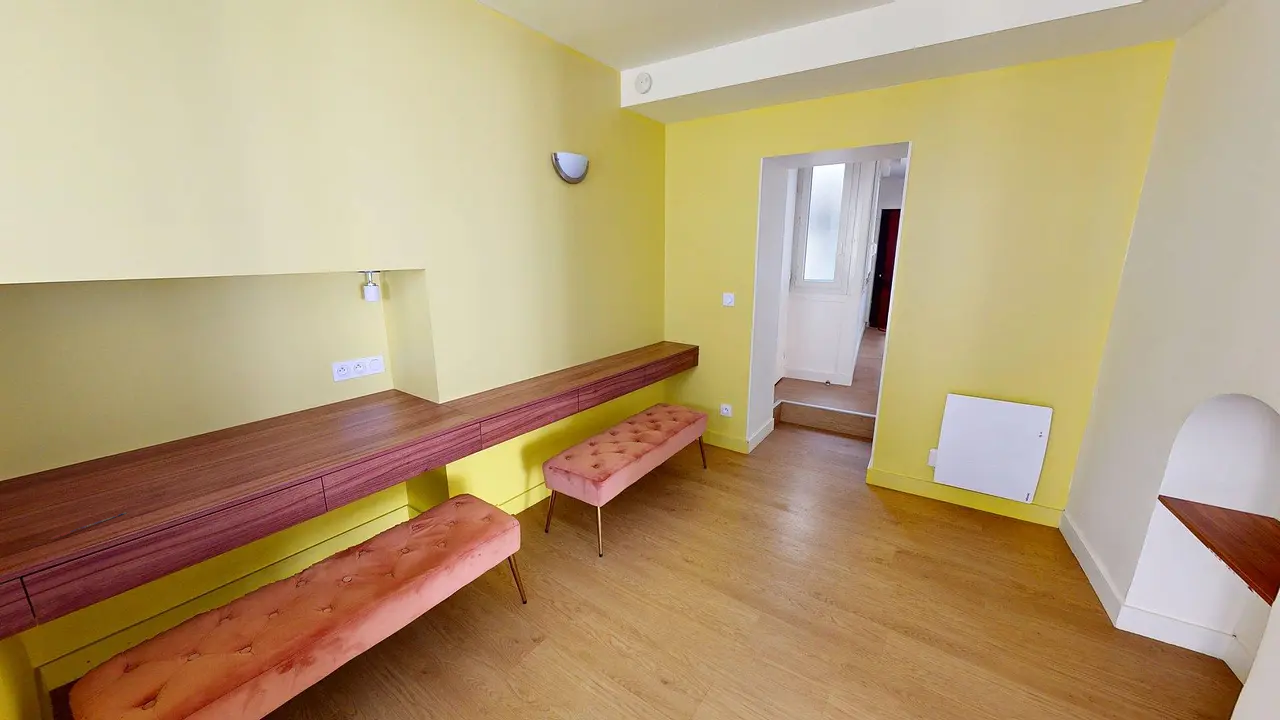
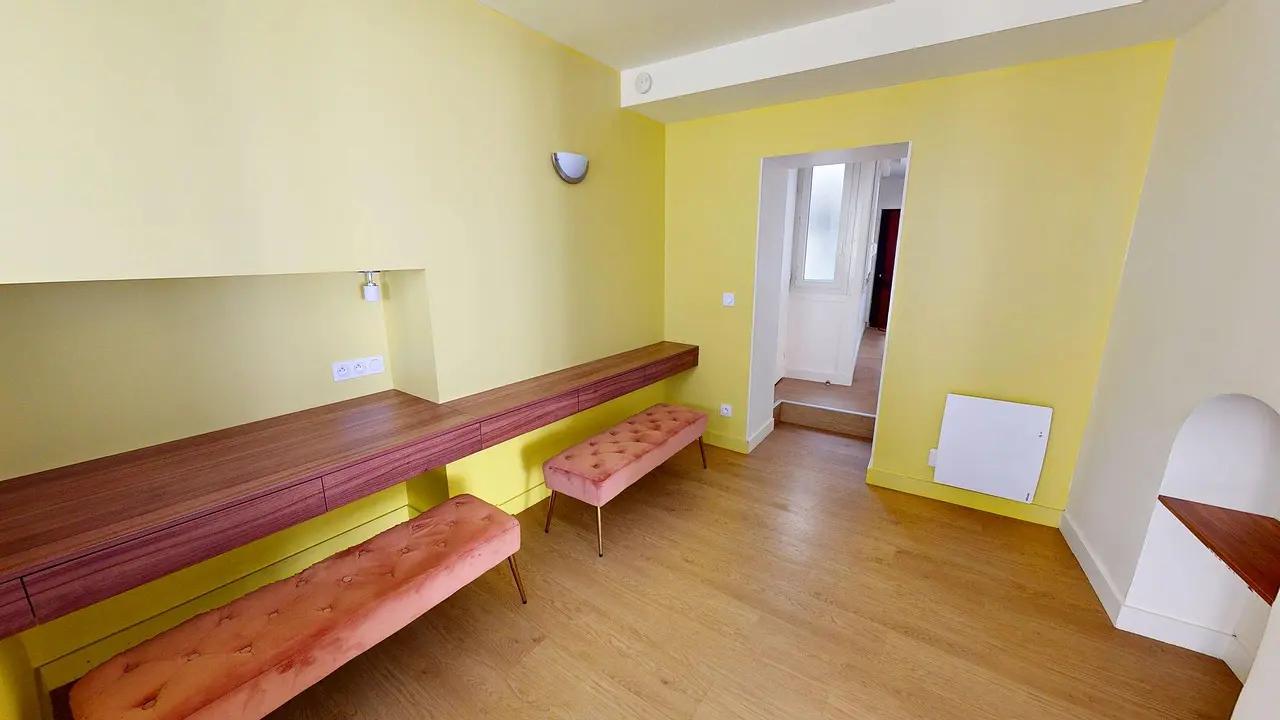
- pen [51,511,128,540]
